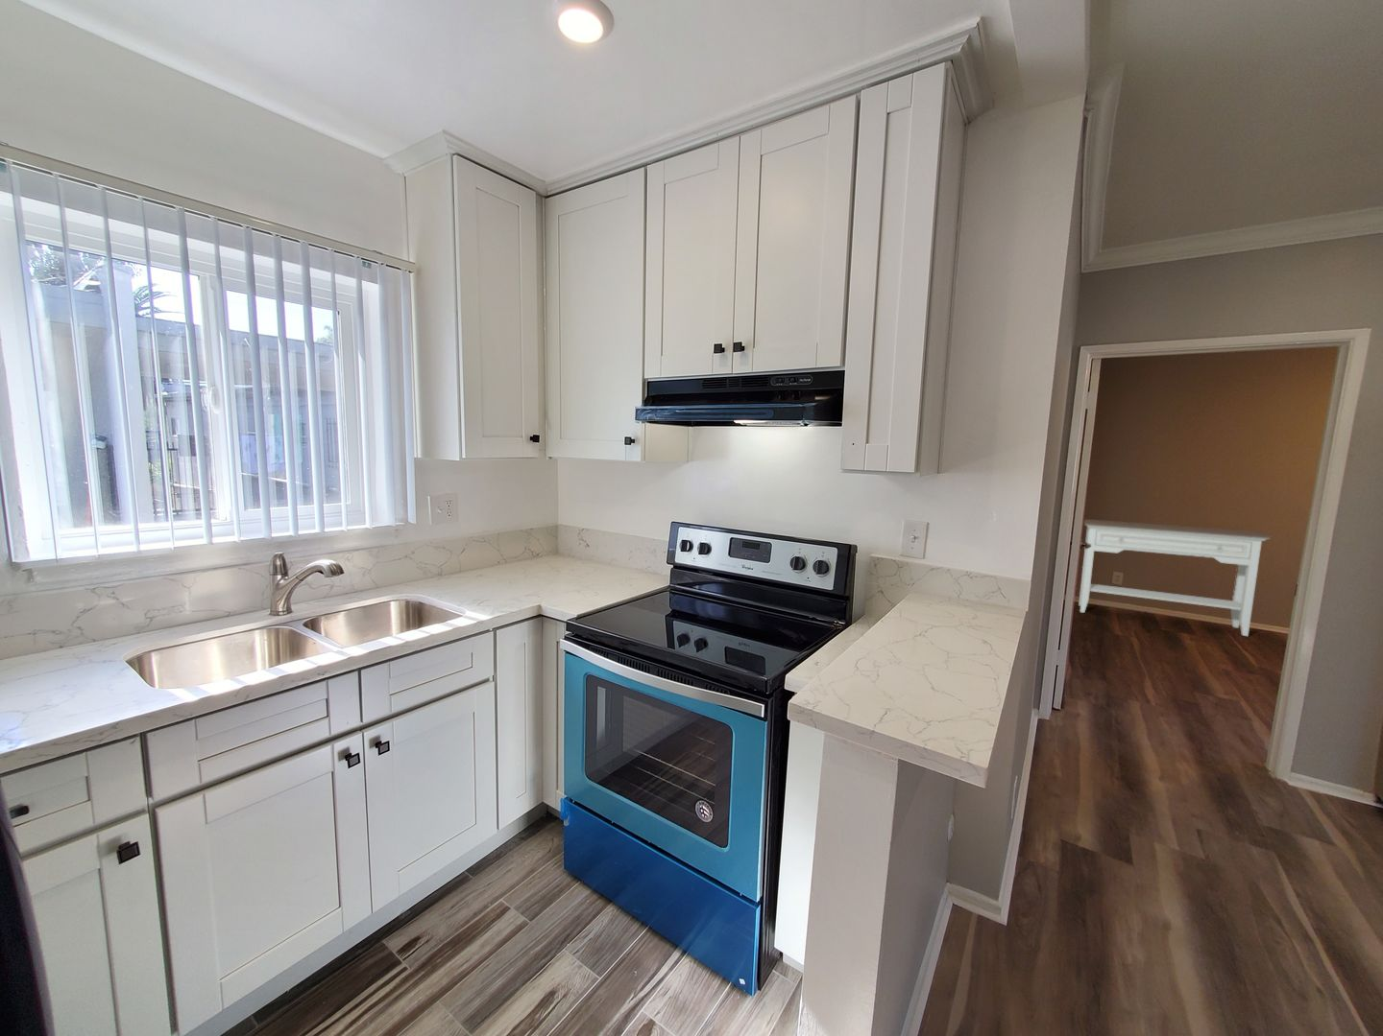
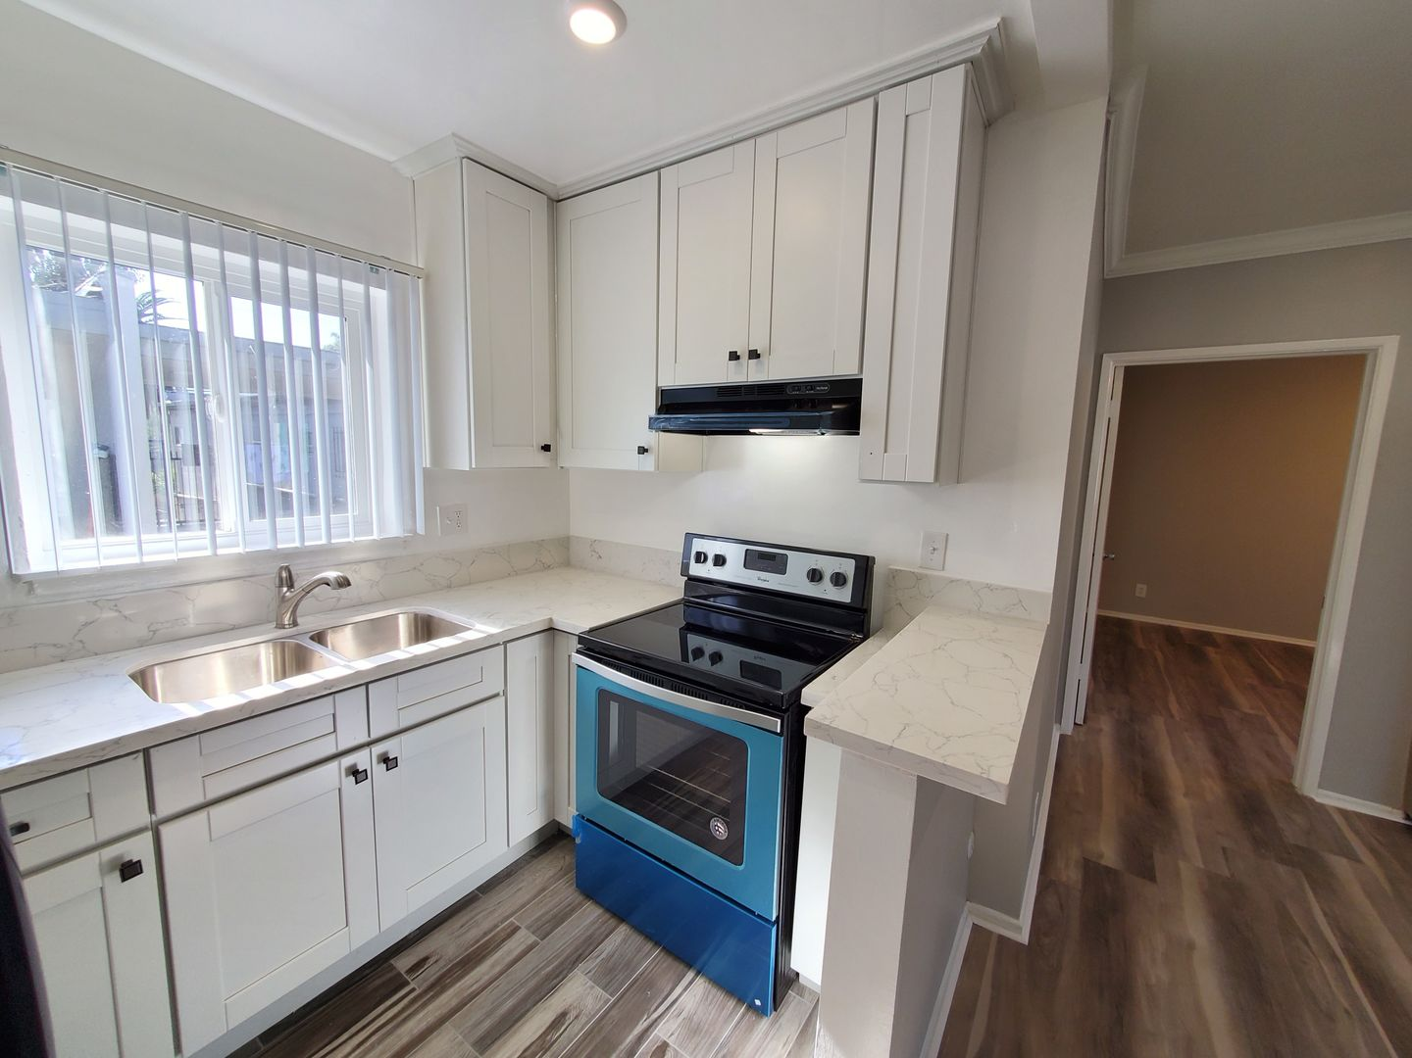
- console table [1078,518,1273,637]
